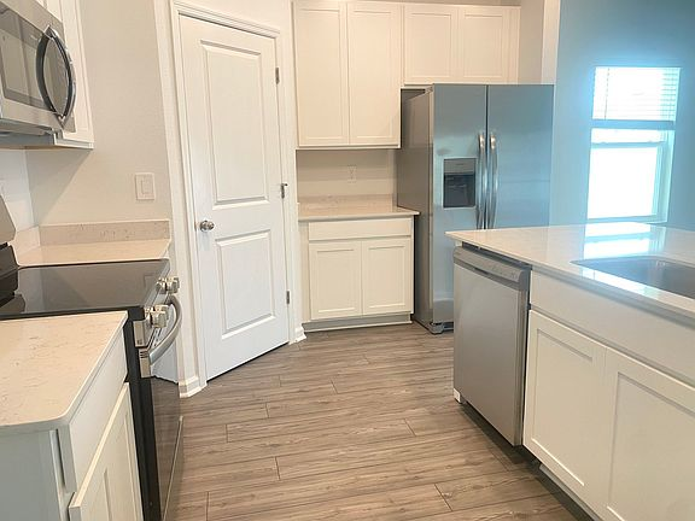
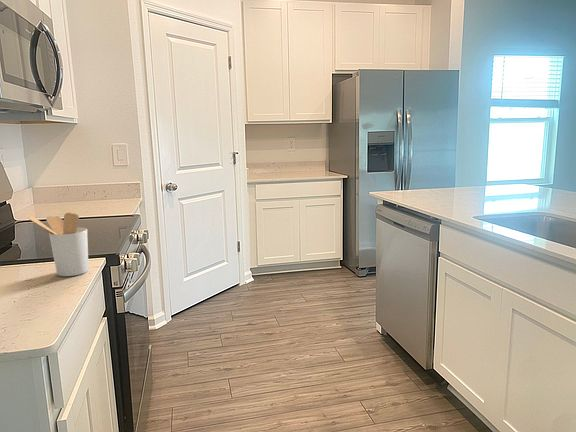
+ utensil holder [28,212,90,277]
